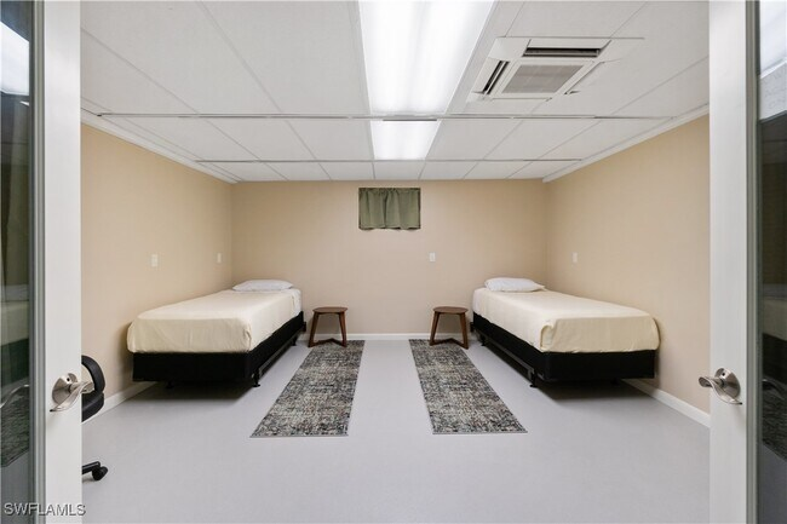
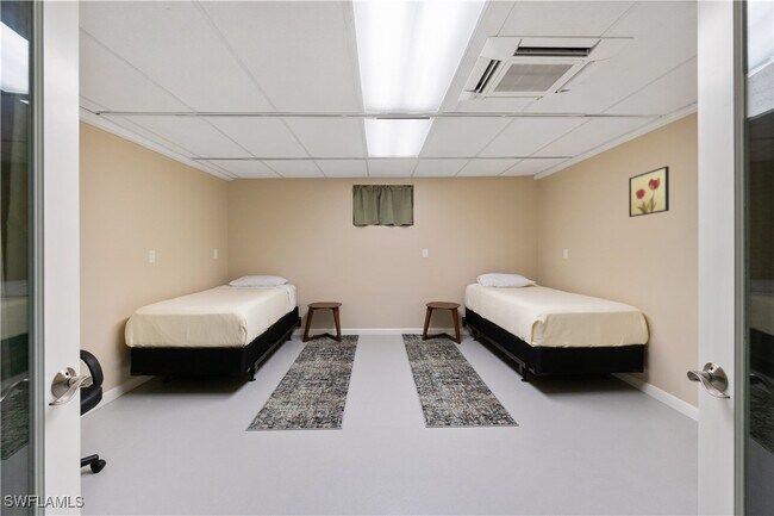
+ wall art [628,164,670,218]
